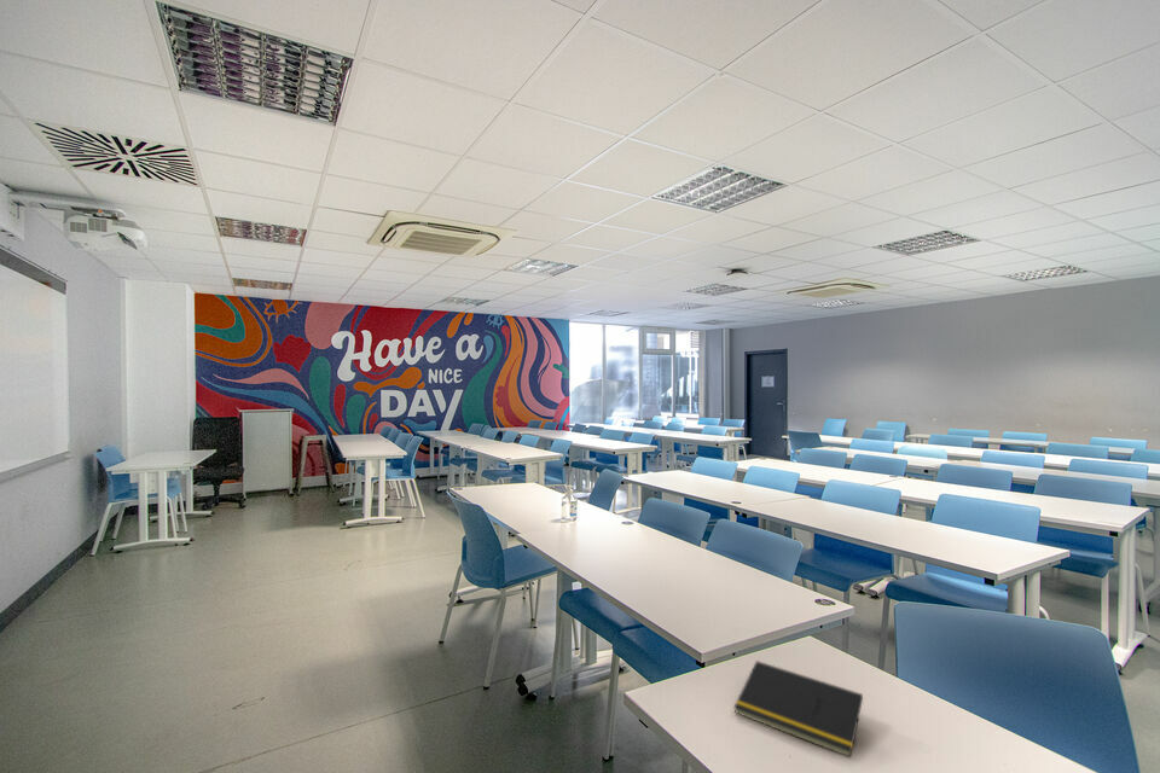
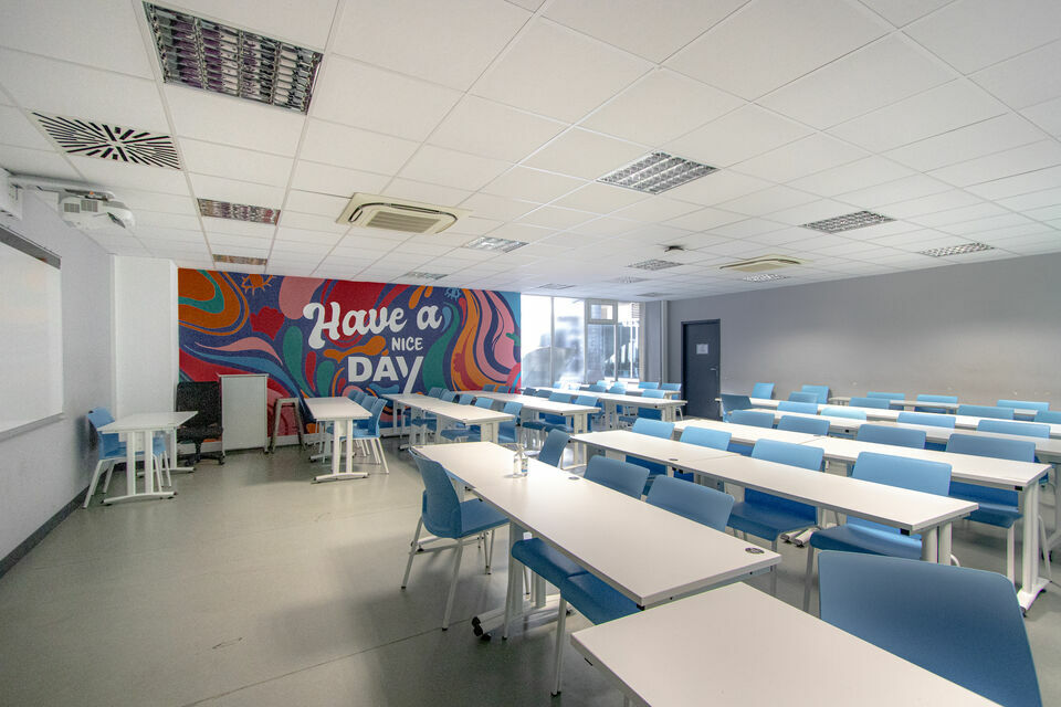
- notepad [732,659,864,759]
